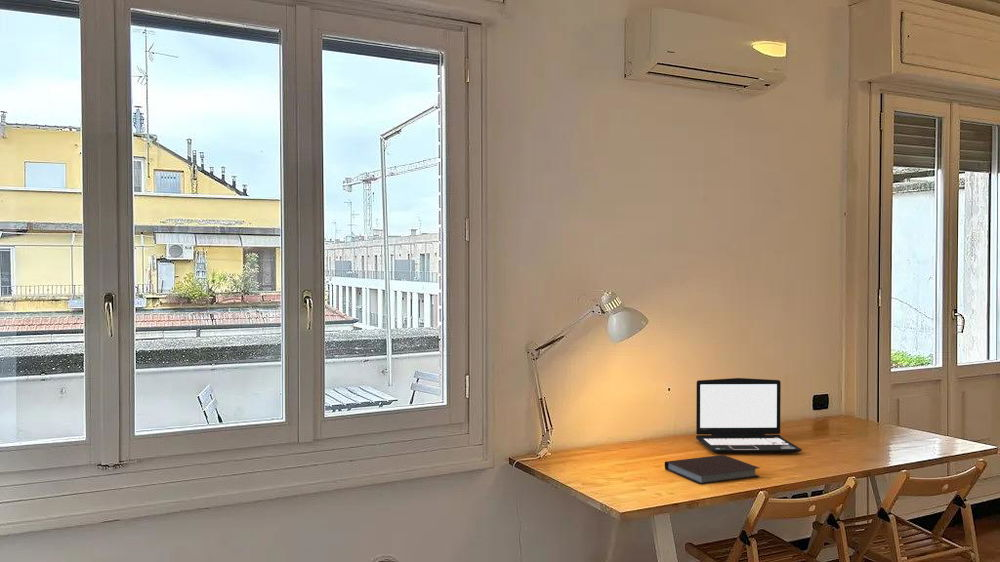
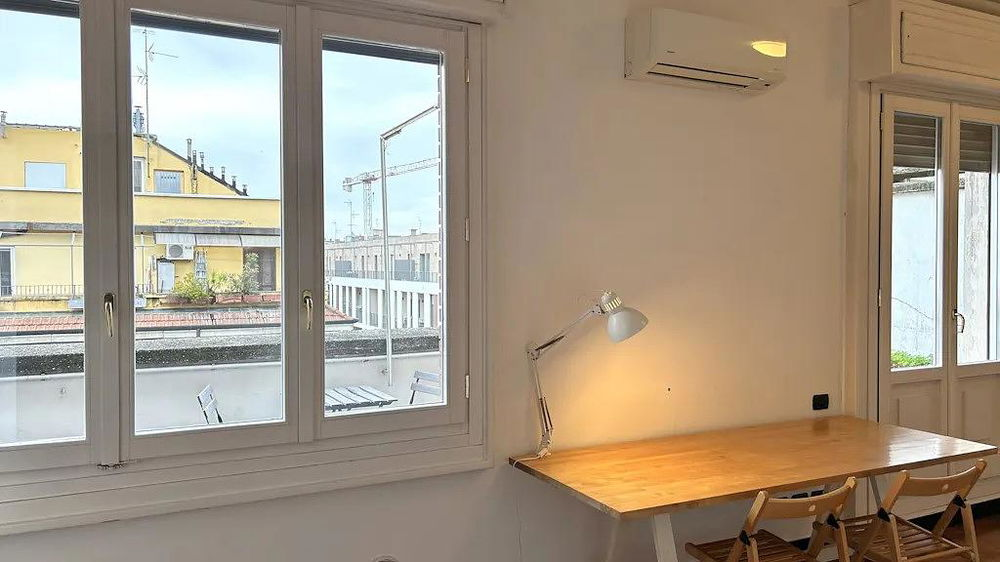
- laptop [695,377,803,454]
- notebook [664,454,761,485]
